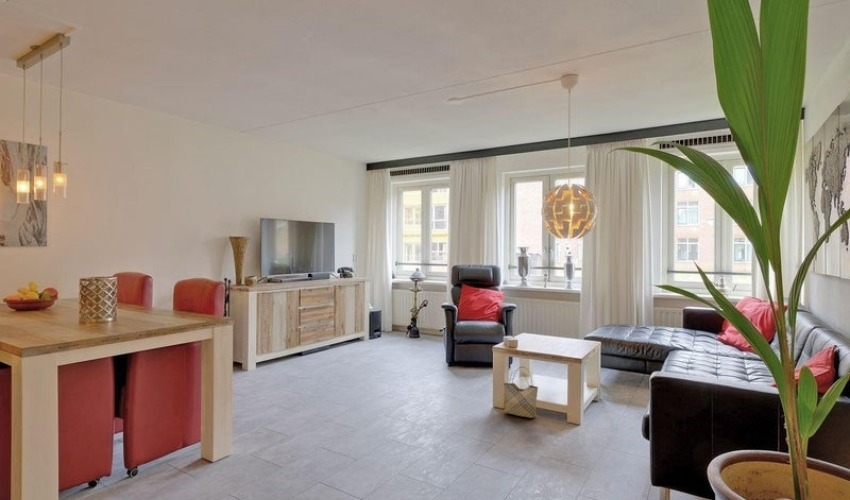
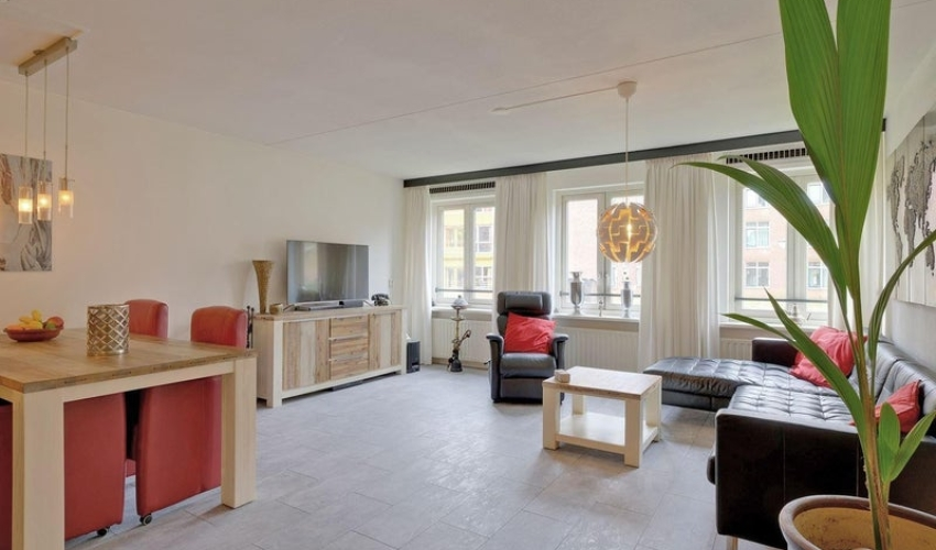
- woven basket [503,366,539,419]
